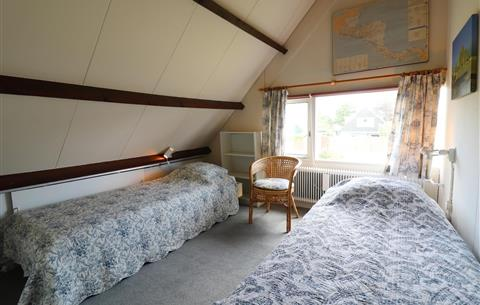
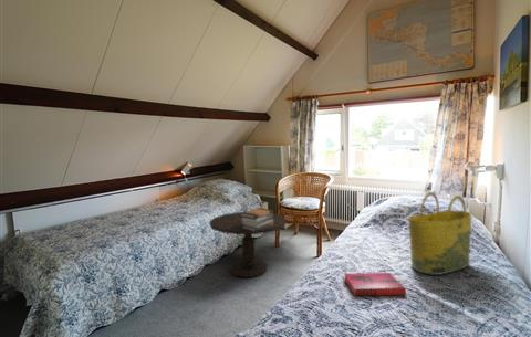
+ book stack [240,207,275,231]
+ tote bag [407,191,472,276]
+ side table [208,211,287,278]
+ hardback book [343,272,407,297]
